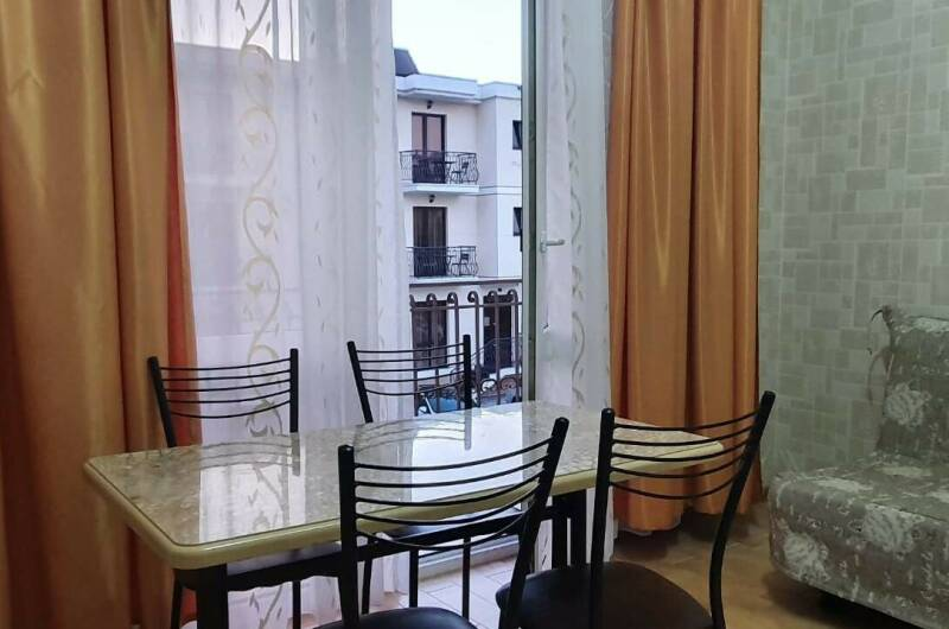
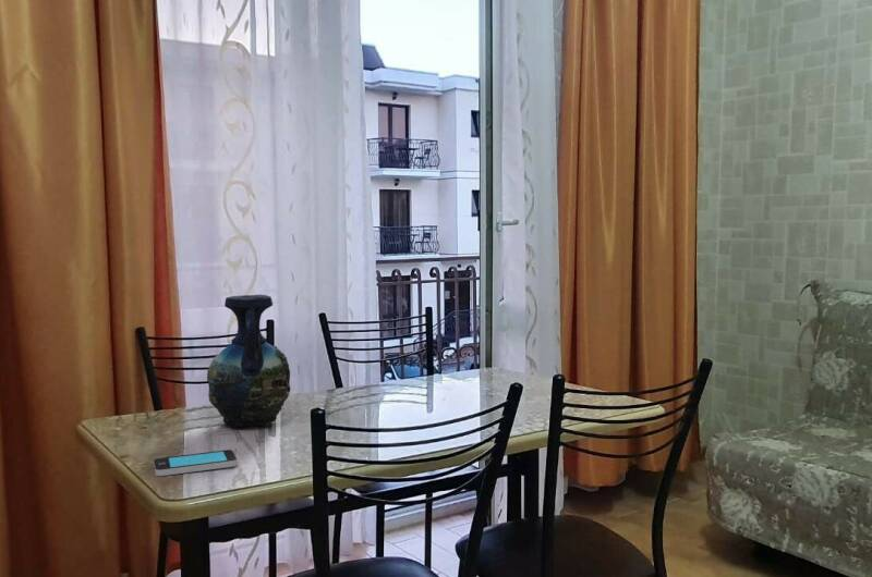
+ smartphone [153,449,238,477]
+ vase [206,293,291,428]
